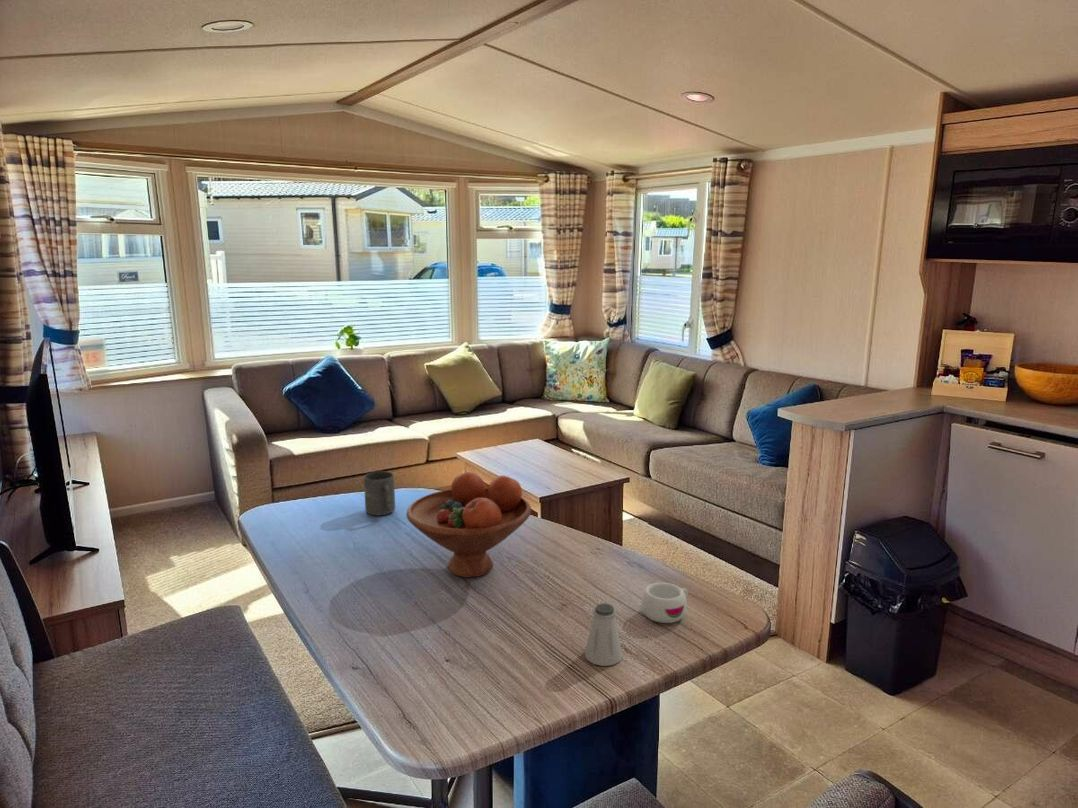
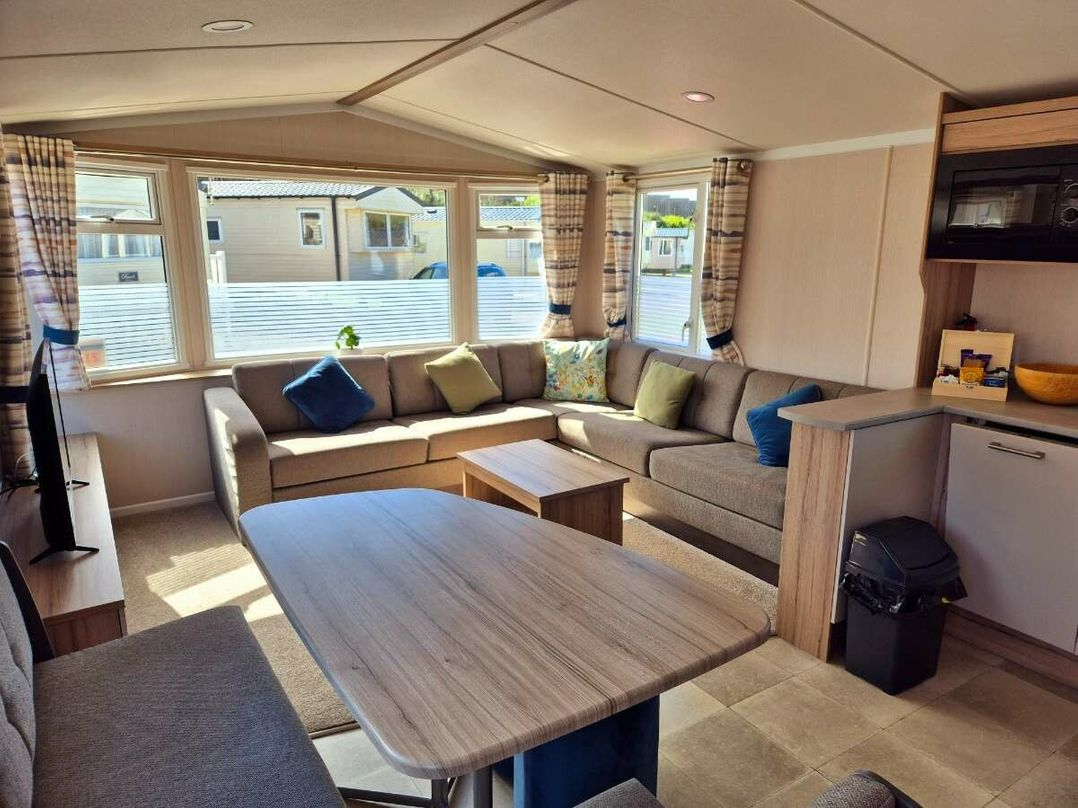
- saltshaker [584,602,624,667]
- mug [640,582,689,624]
- mug [363,470,396,516]
- fruit bowl [405,471,532,578]
